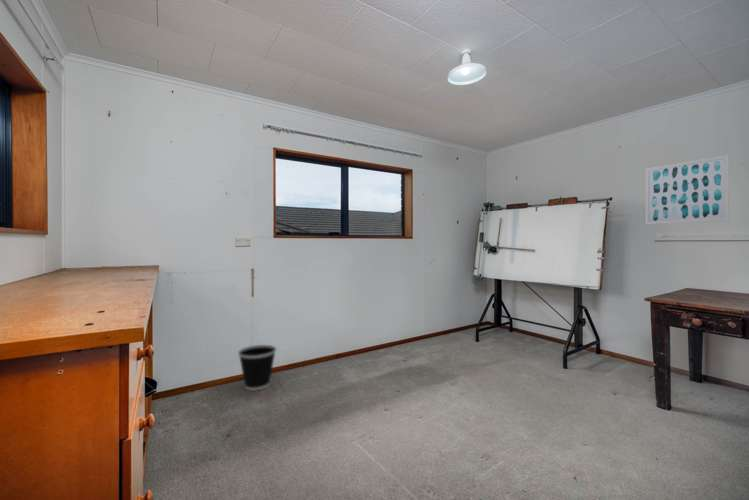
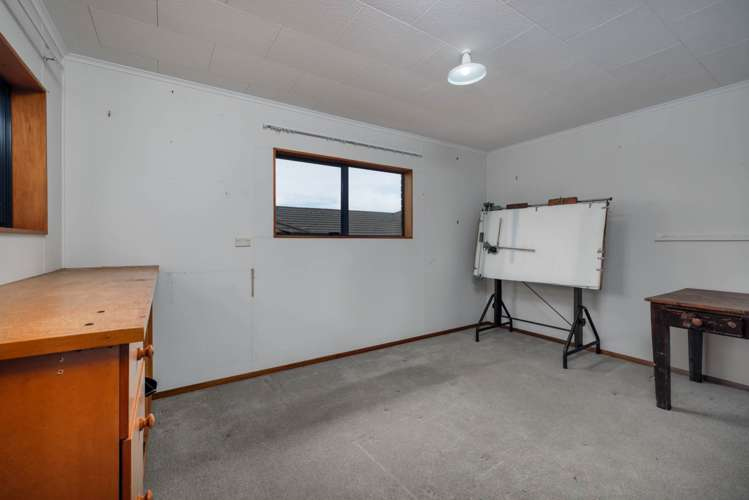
- wastebasket [237,344,277,392]
- wall art [645,154,730,226]
